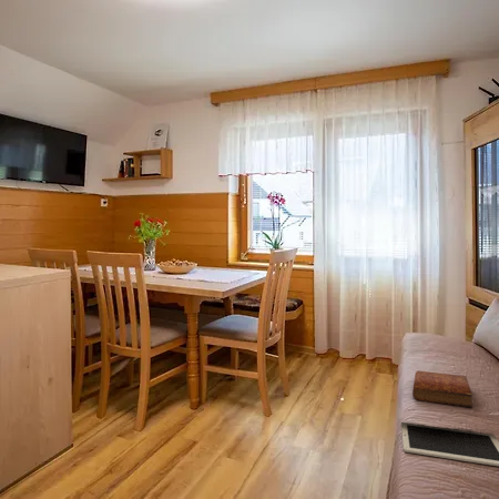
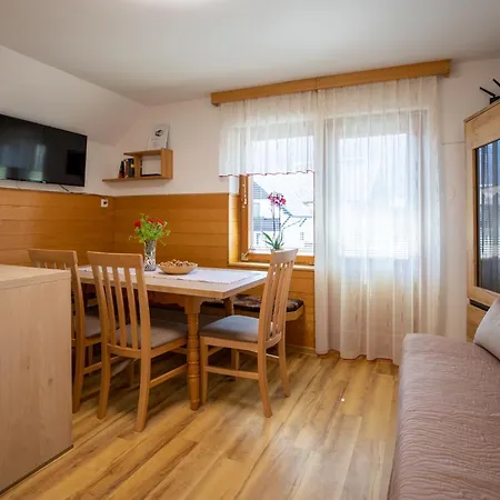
- tablet [400,421,499,467]
- bible [411,369,473,408]
